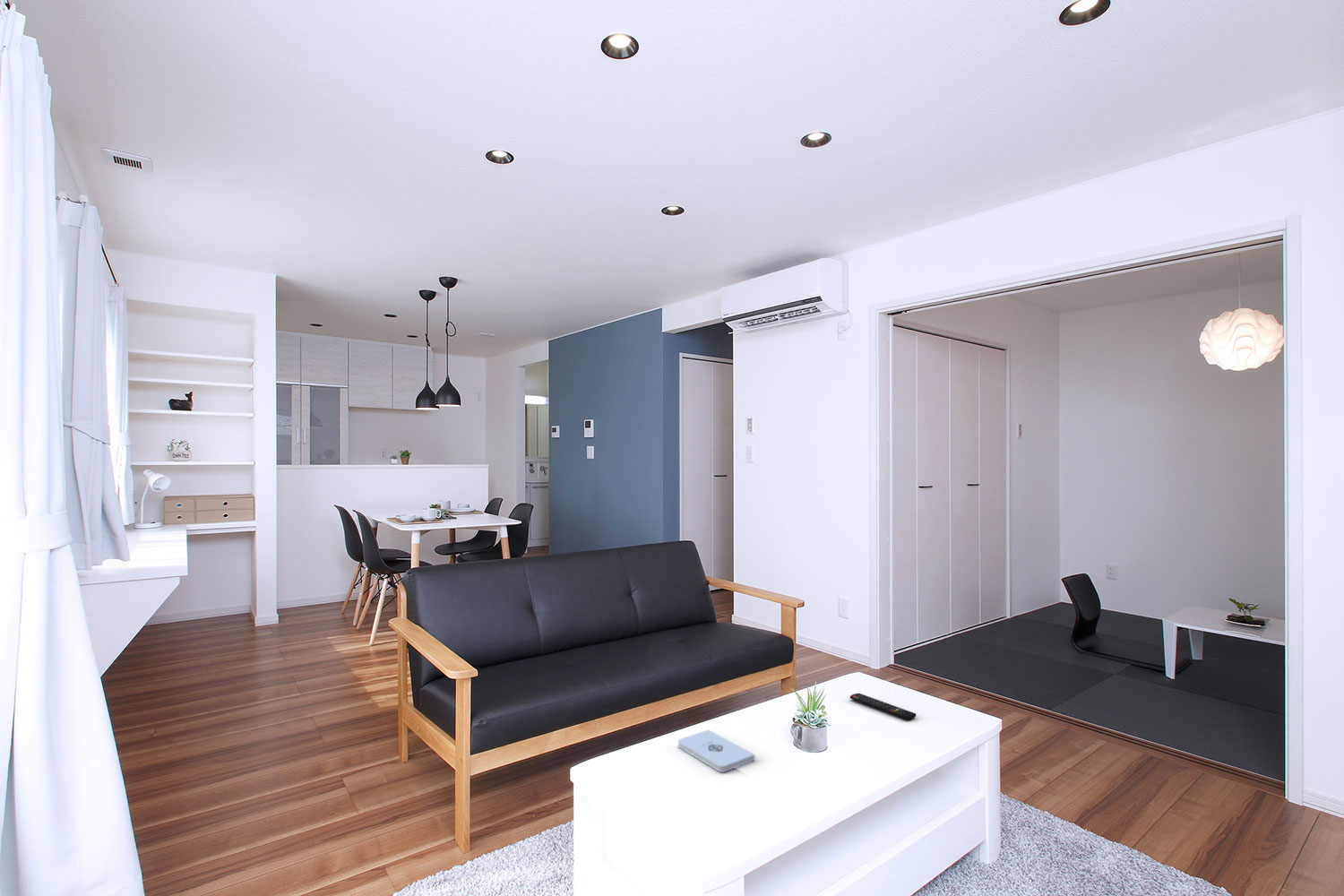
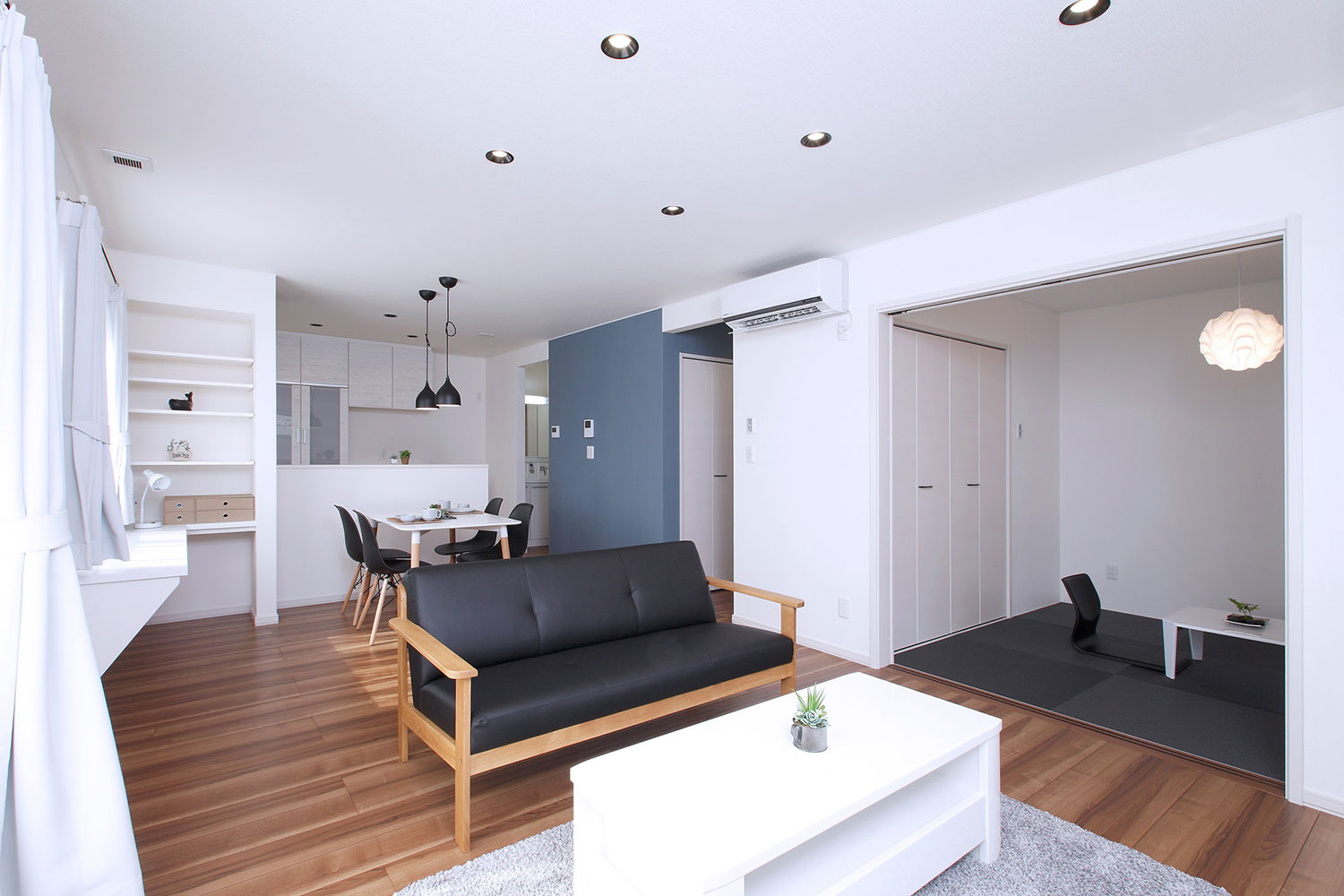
- remote control [849,693,917,721]
- notepad [677,728,755,773]
